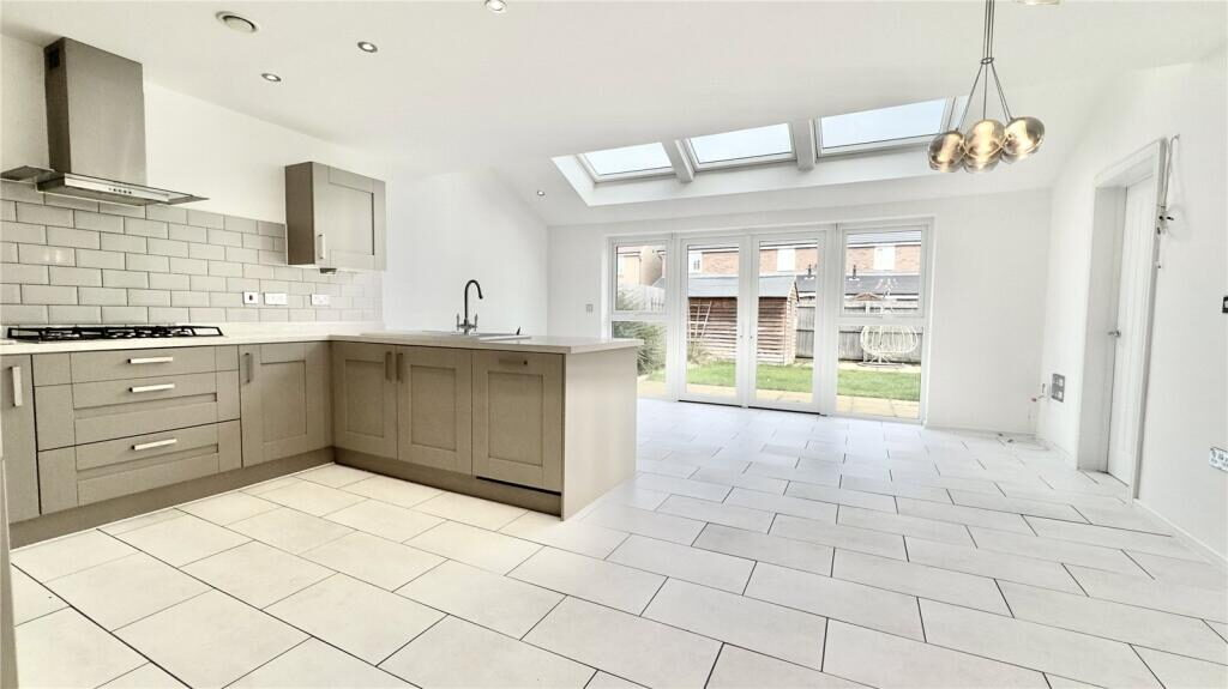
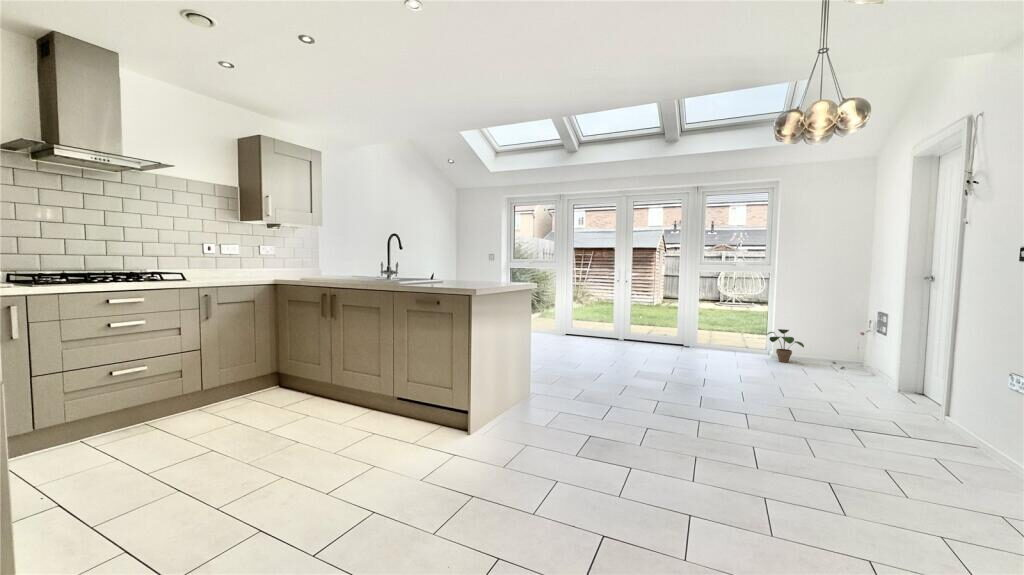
+ potted plant [766,328,805,363]
